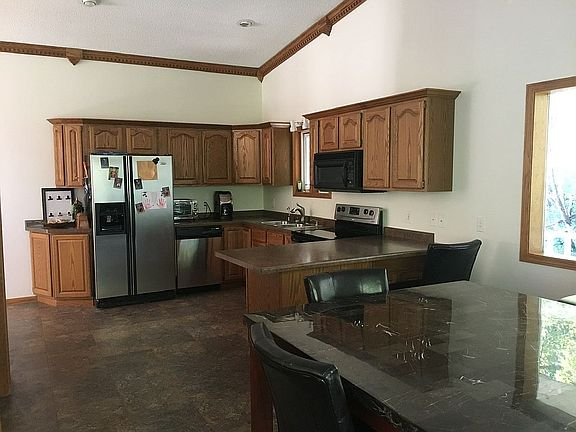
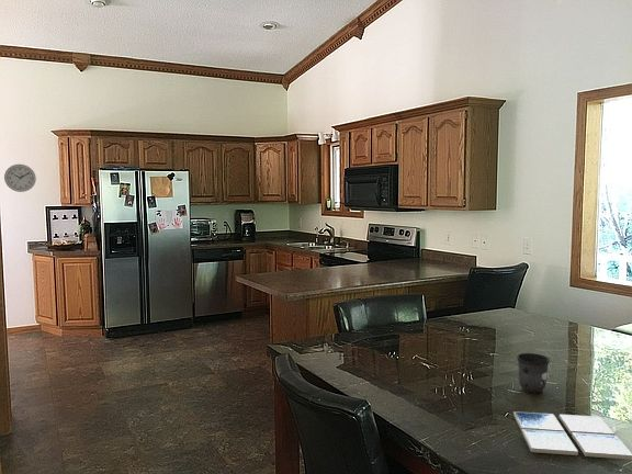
+ mug [516,352,551,394]
+ wall clock [3,163,37,193]
+ drink coaster [512,410,632,461]
